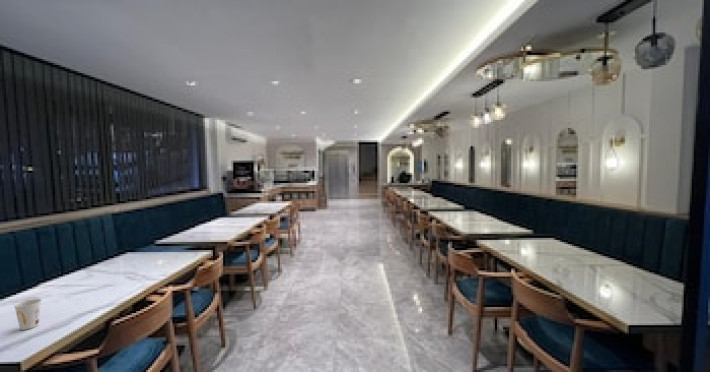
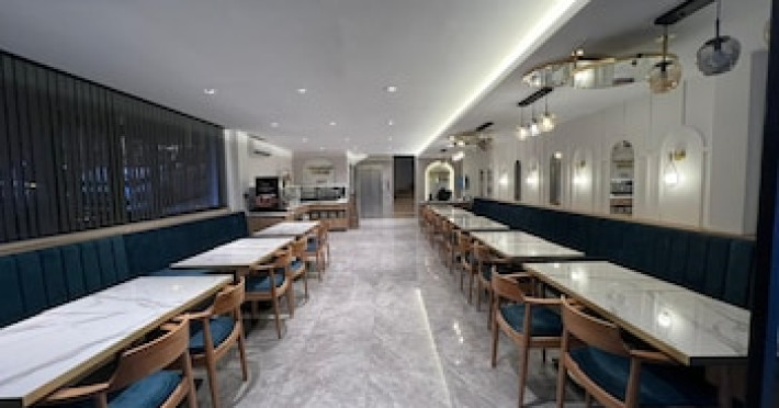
- cup [13,298,43,331]
